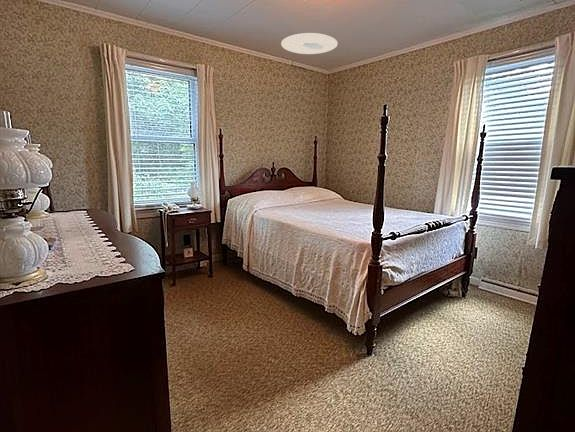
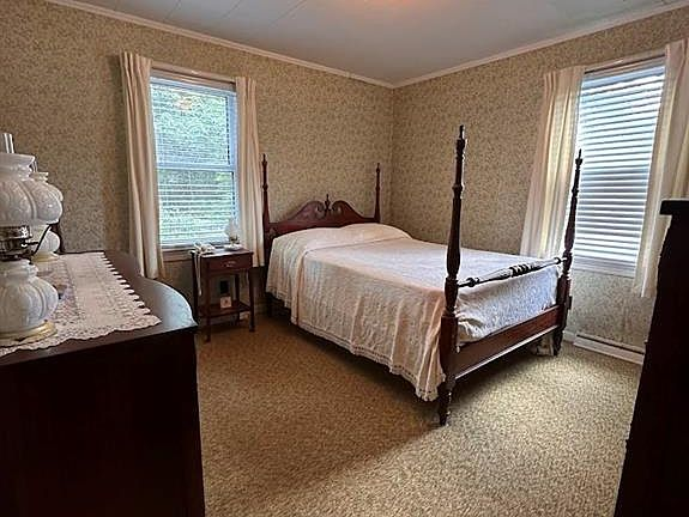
- ceiling light [280,32,339,55]
